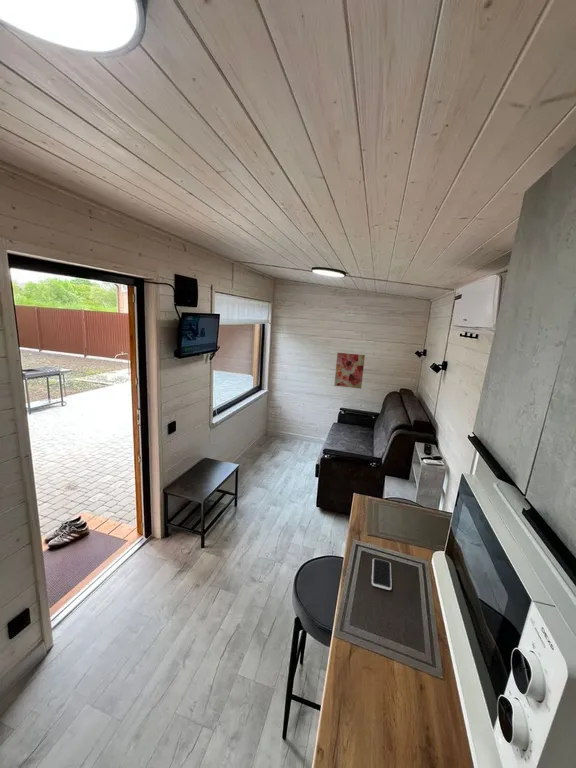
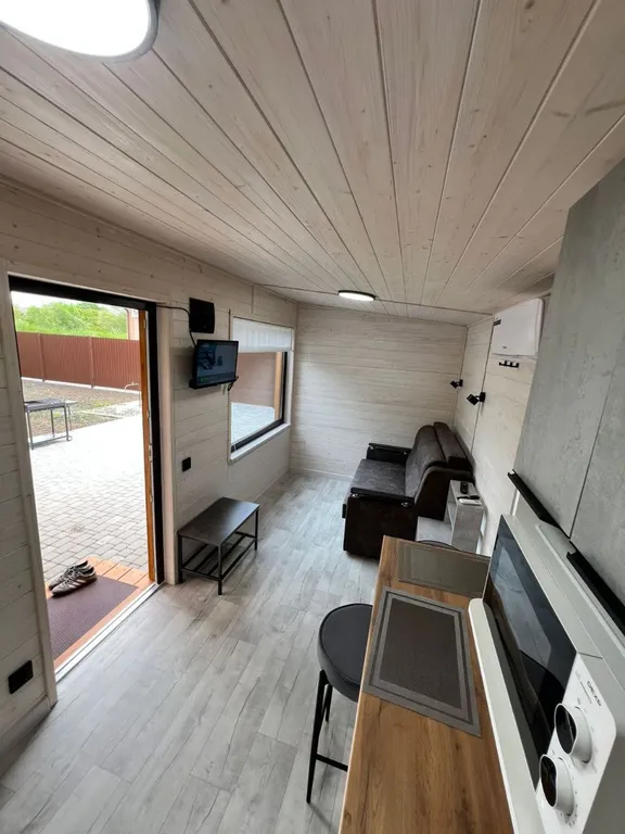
- wall art [333,352,366,390]
- smartphone [371,557,393,591]
